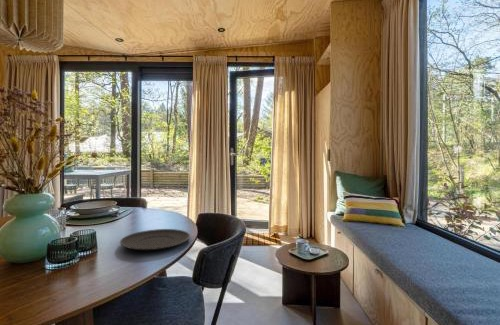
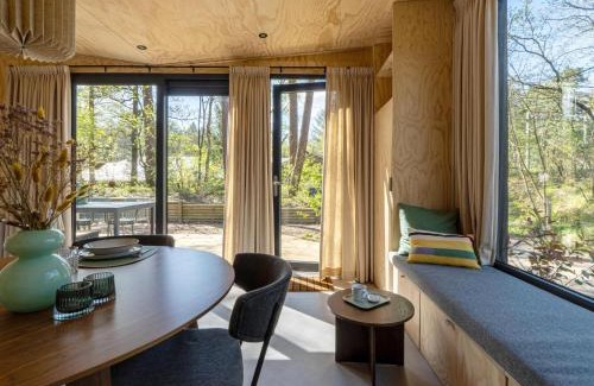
- plate [119,228,191,251]
